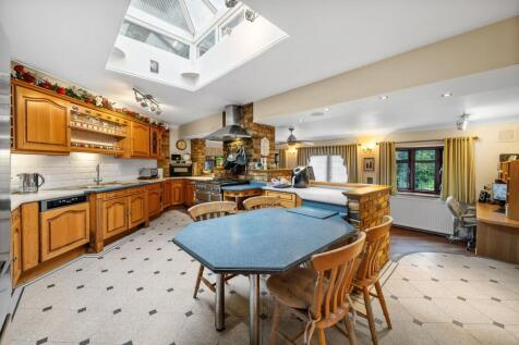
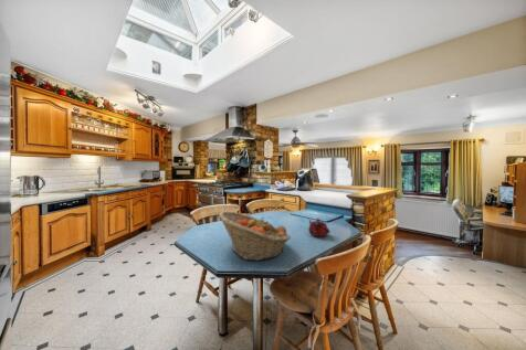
+ fruit basket [218,211,292,262]
+ teapot [307,218,330,237]
